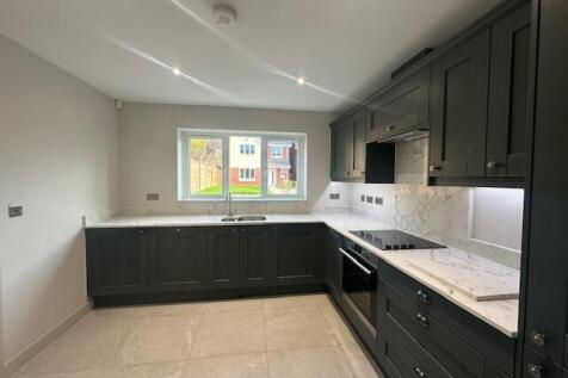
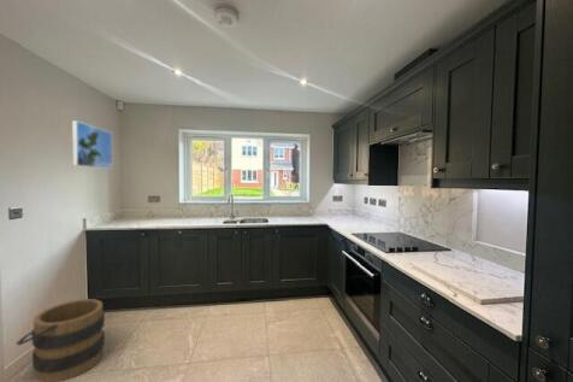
+ bucket [14,298,106,382]
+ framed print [71,119,113,170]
